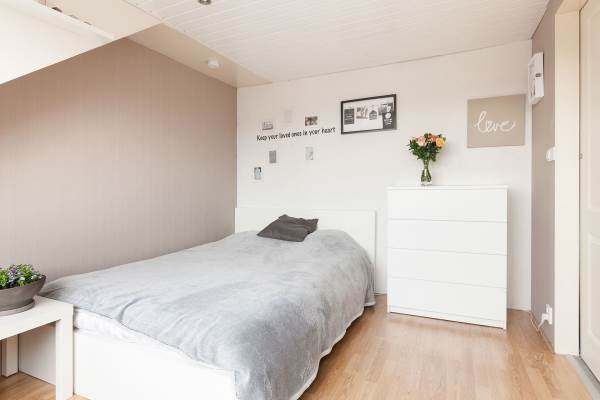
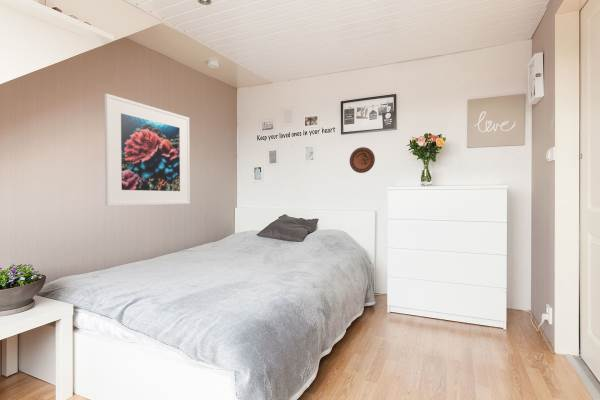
+ decorative plate [349,146,376,174]
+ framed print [104,93,191,207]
